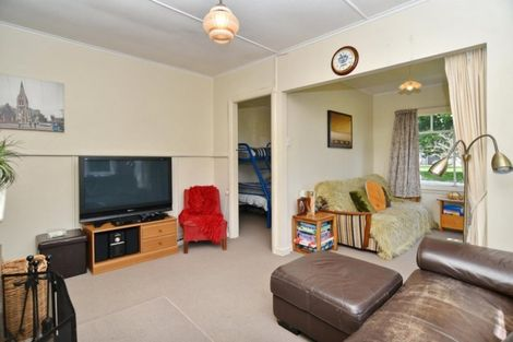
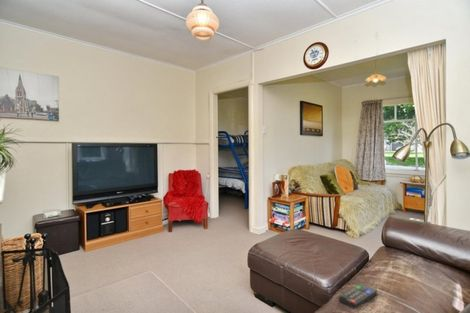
+ remote control [338,282,378,310]
